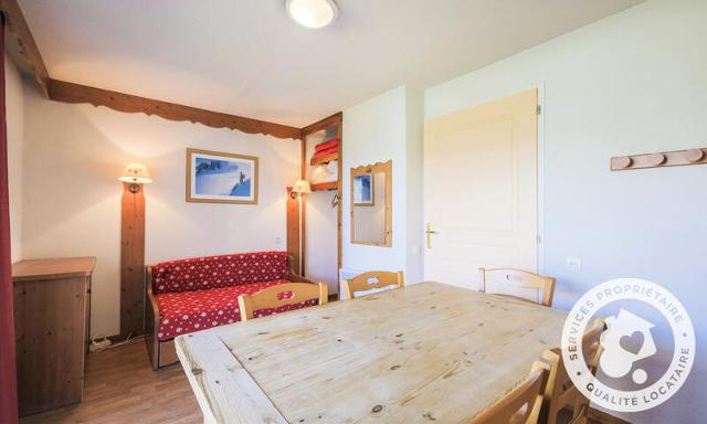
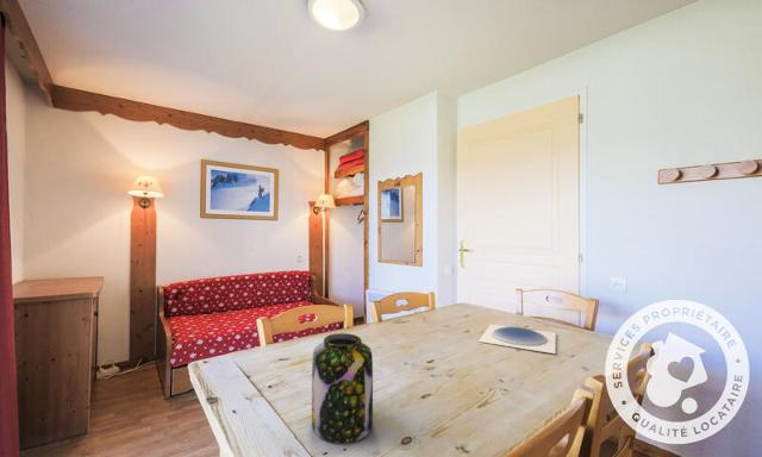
+ plate [477,324,557,355]
+ jar [311,332,374,444]
